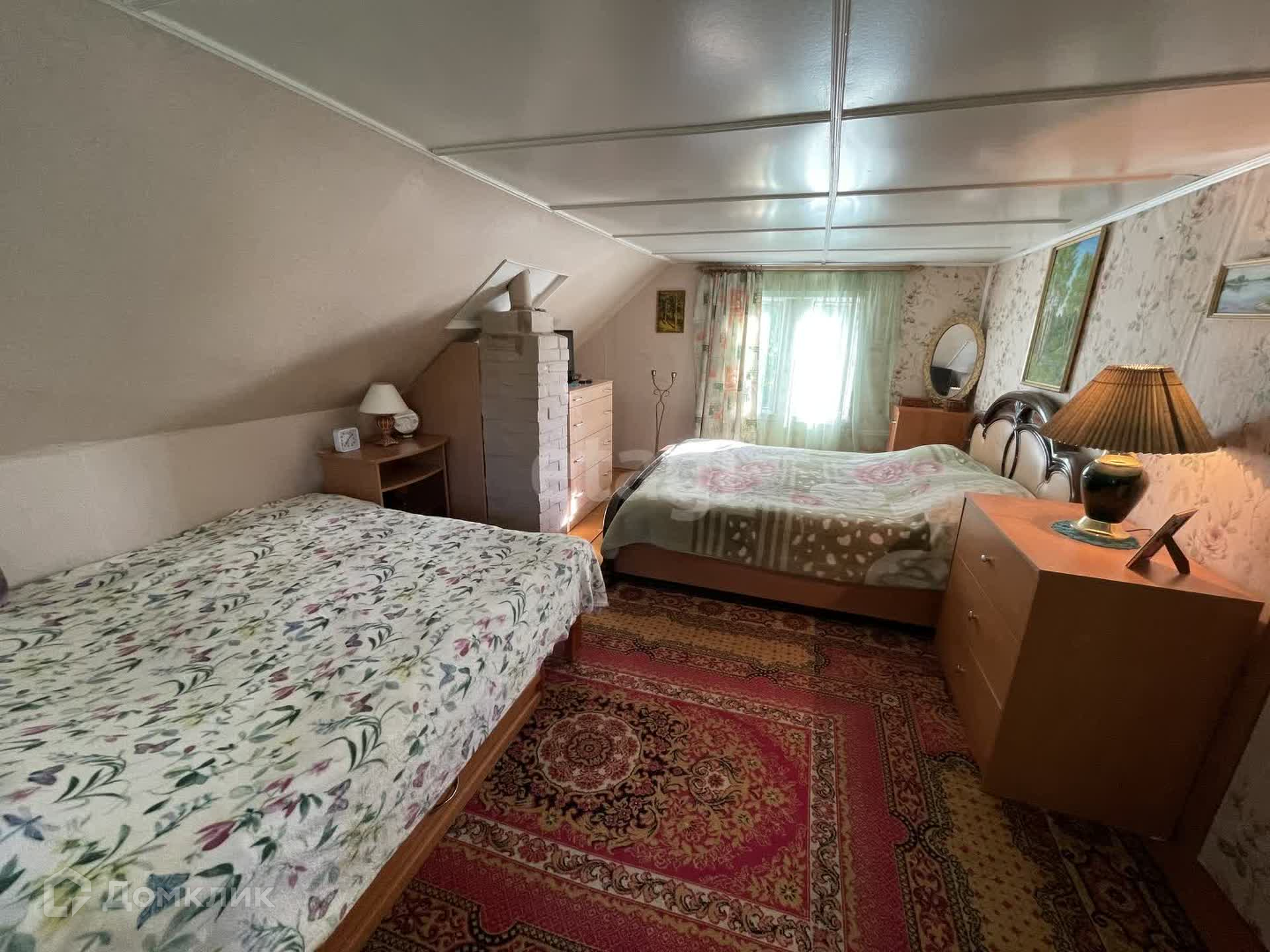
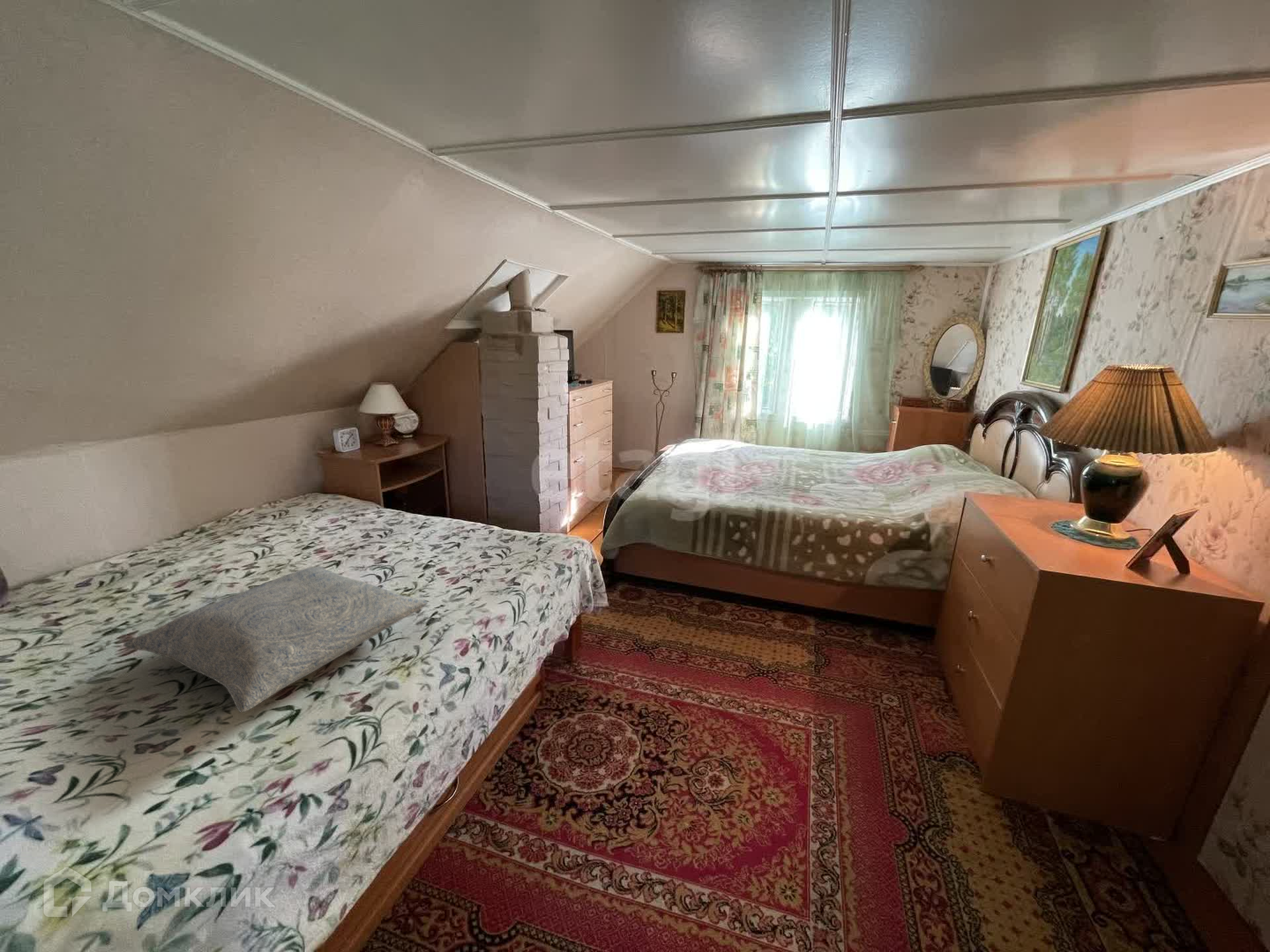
+ pillow [122,565,428,713]
